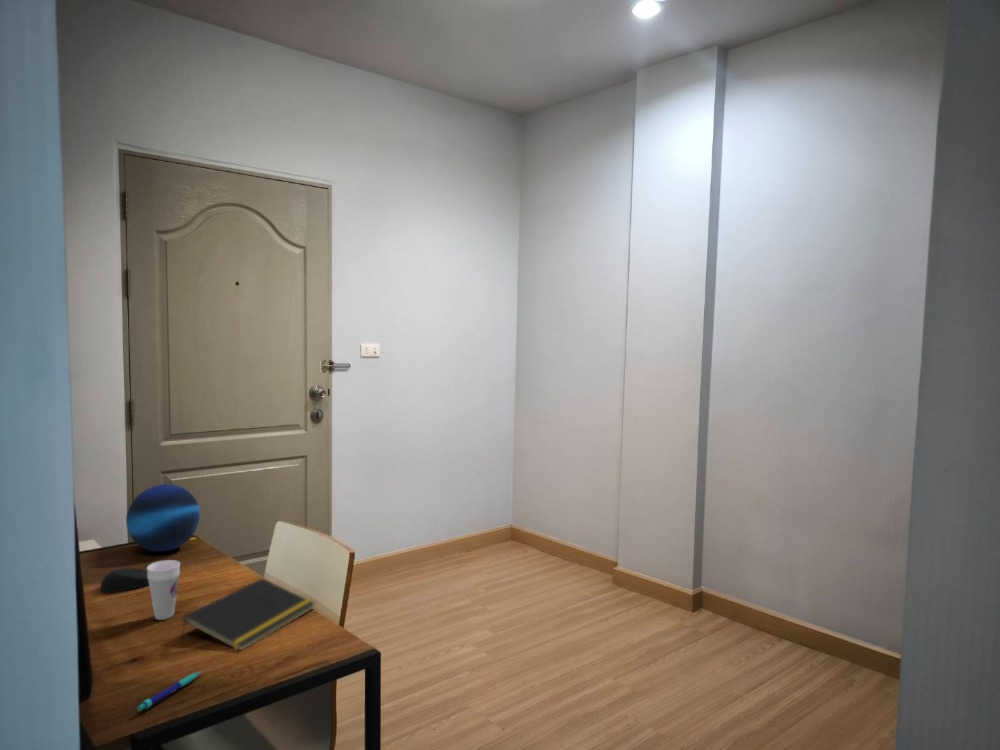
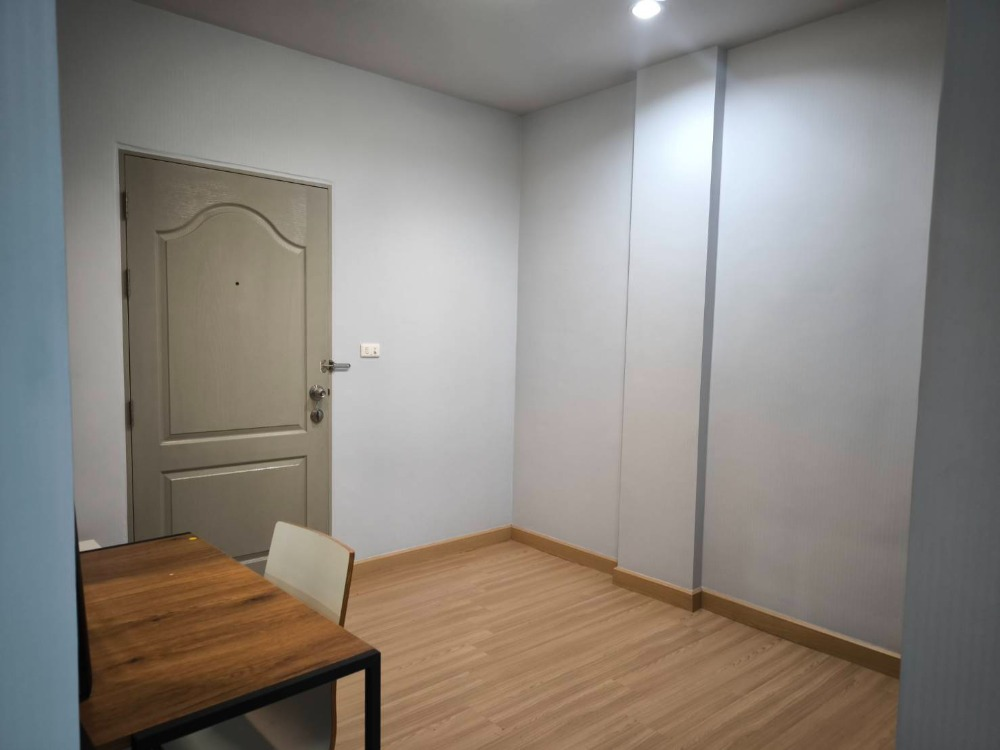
- notepad [180,577,316,651]
- decorative orb [125,483,201,552]
- cup [146,559,181,621]
- computer mouse [99,567,149,594]
- pen [136,671,202,712]
